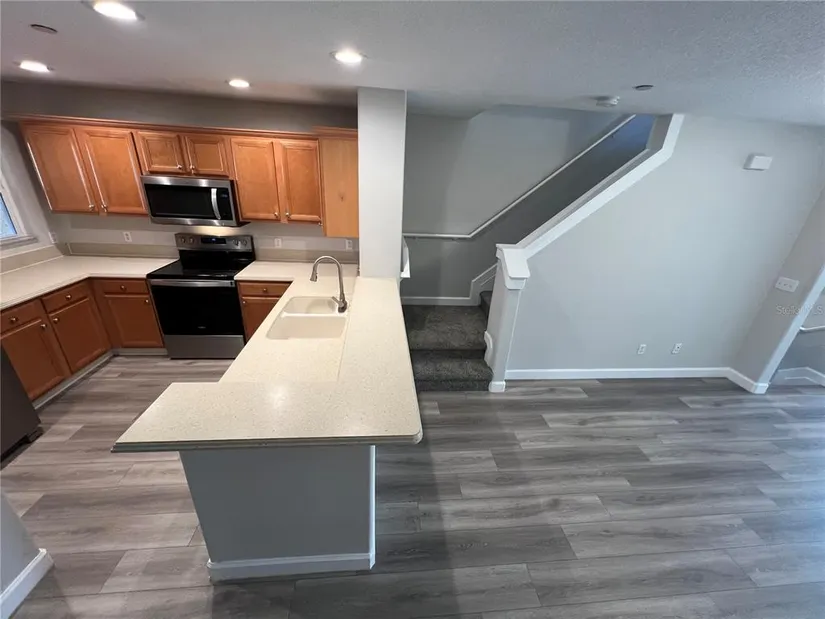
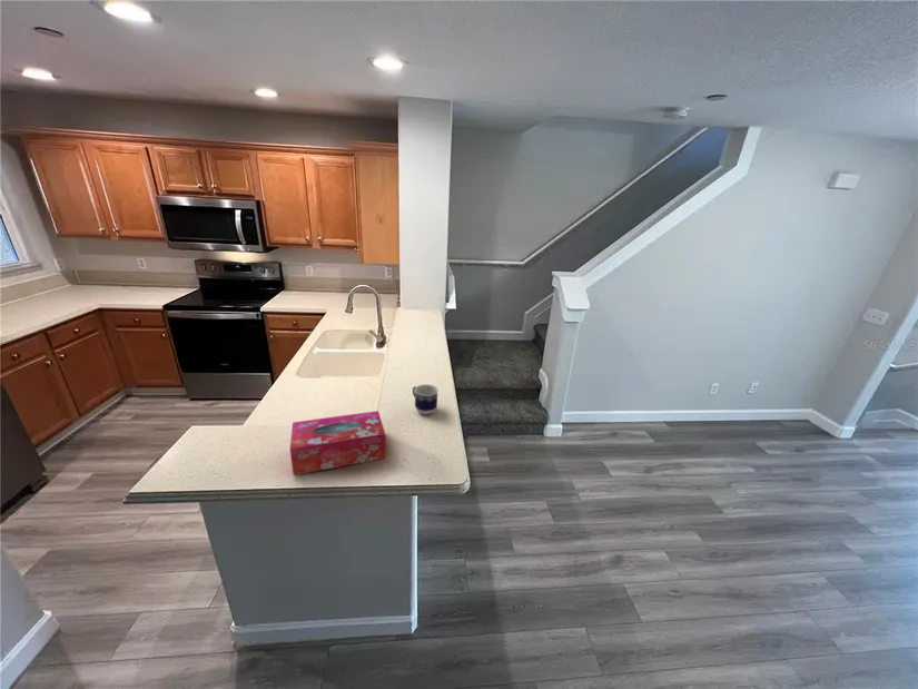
+ cup [412,383,440,415]
+ tissue box [289,410,387,476]
